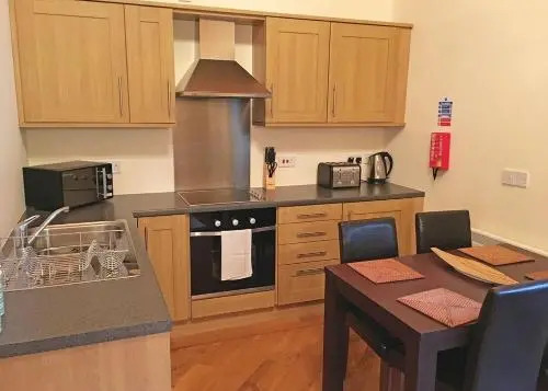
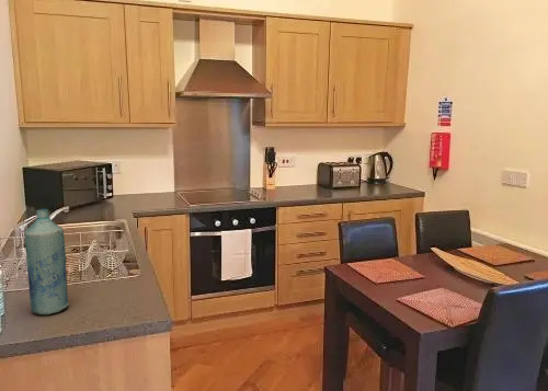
+ bottle [24,208,70,315]
